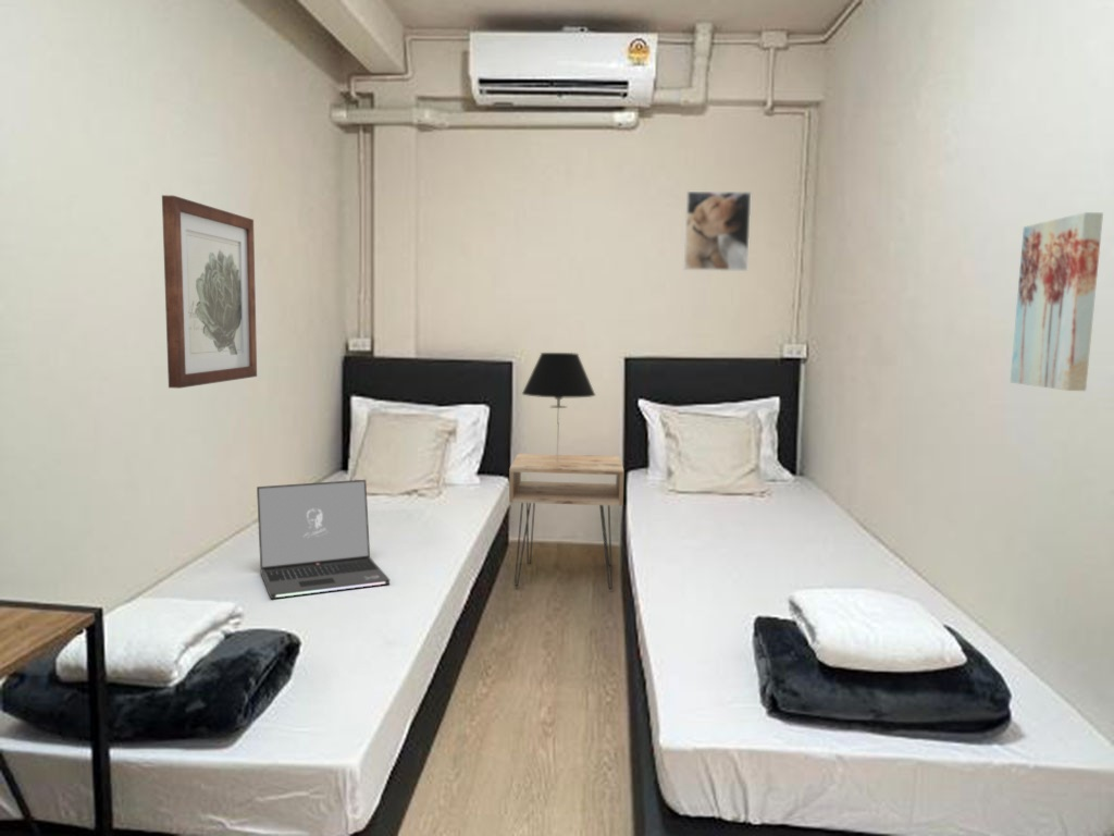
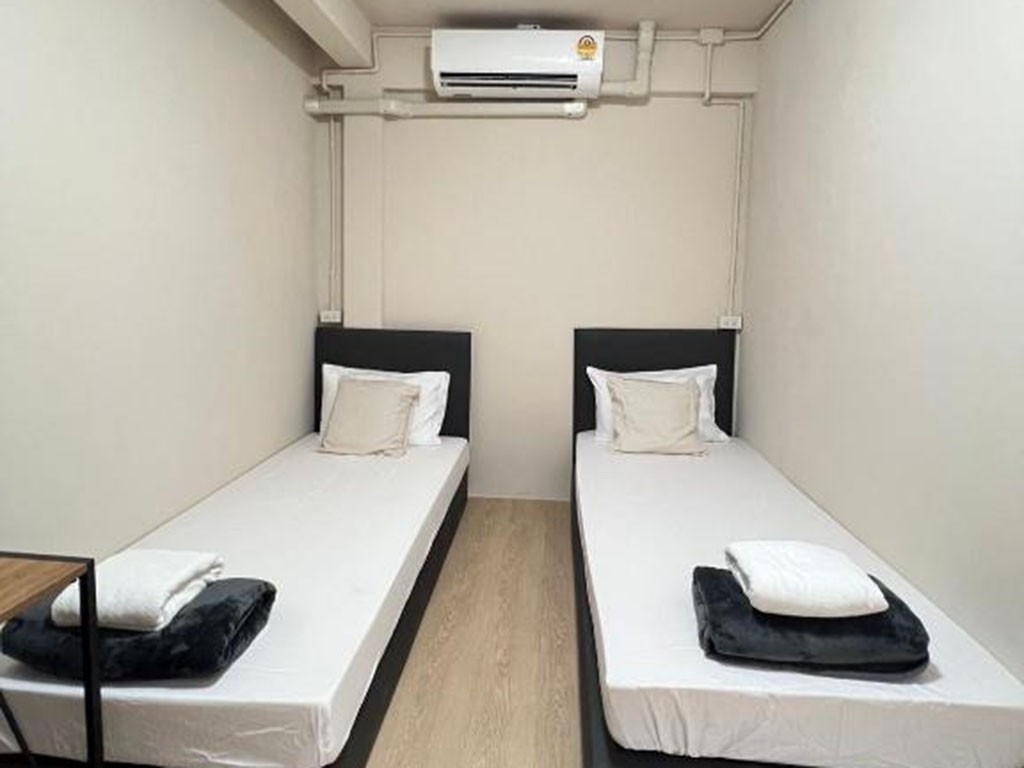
- laptop [256,479,391,600]
- table lamp [521,352,596,462]
- wall art [1010,211,1104,392]
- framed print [683,190,753,272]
- nightstand [508,453,624,591]
- wall art [161,194,258,390]
